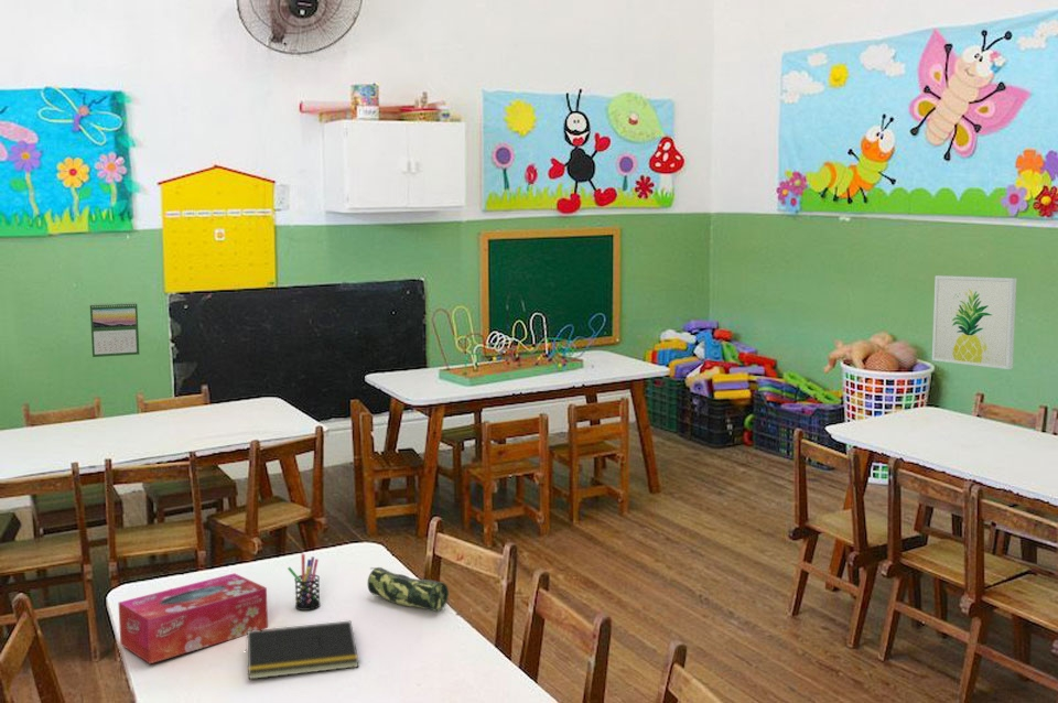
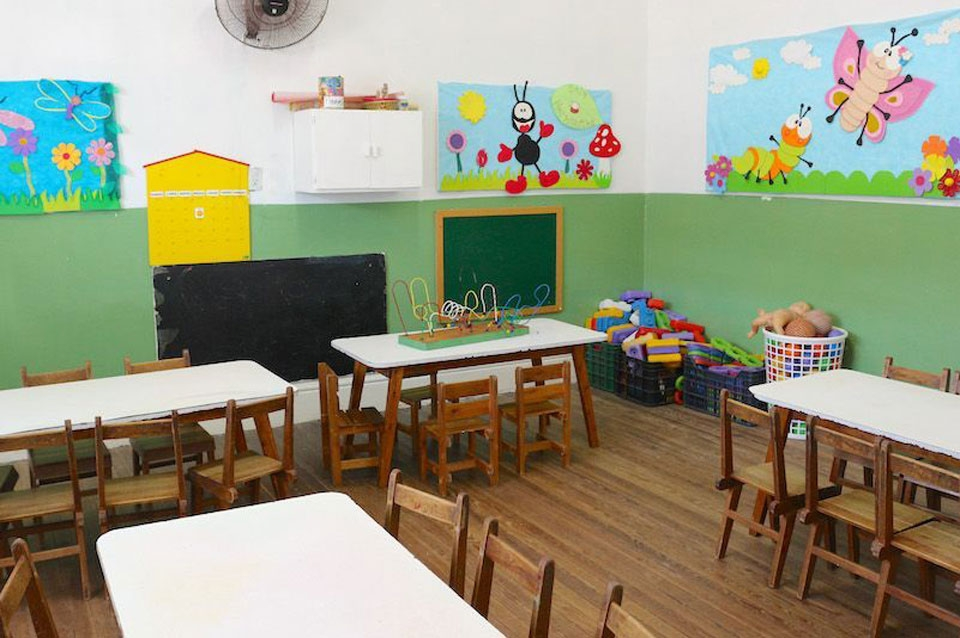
- pen holder [287,553,322,612]
- pencil case [367,566,450,613]
- calendar [89,301,140,358]
- wall art [931,274,1017,370]
- notepad [245,620,359,680]
- tissue box [118,572,269,664]
